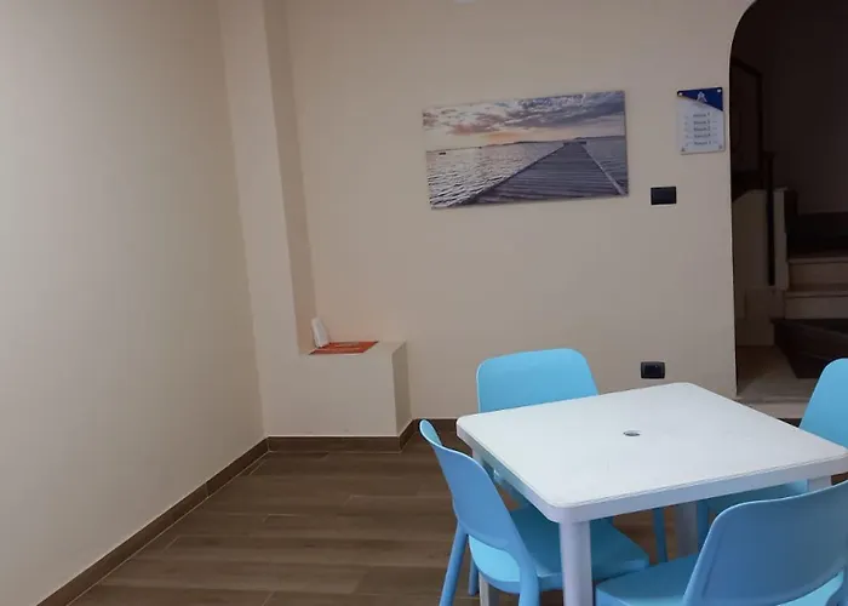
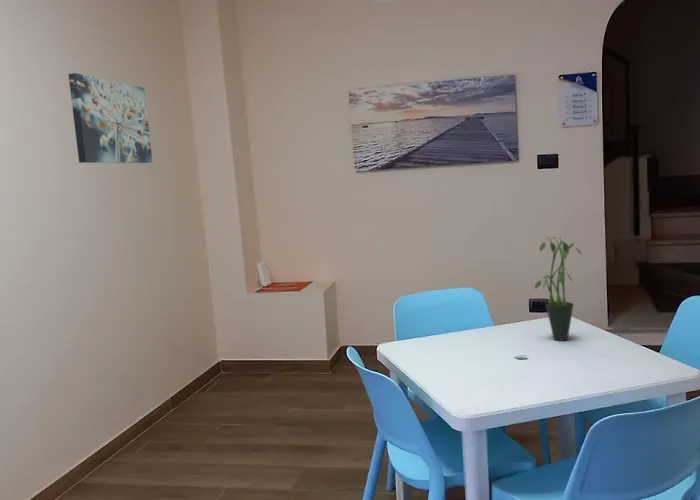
+ potted plant [534,236,583,341]
+ wall art [68,72,153,164]
